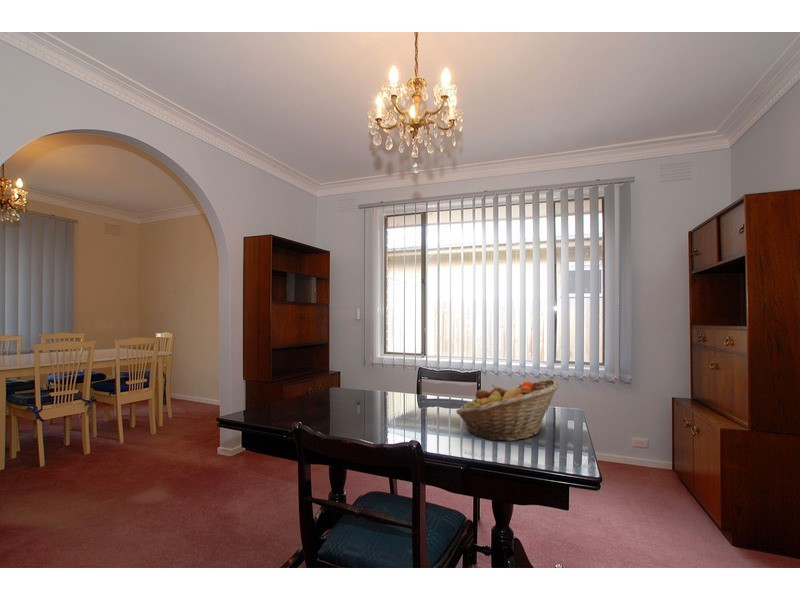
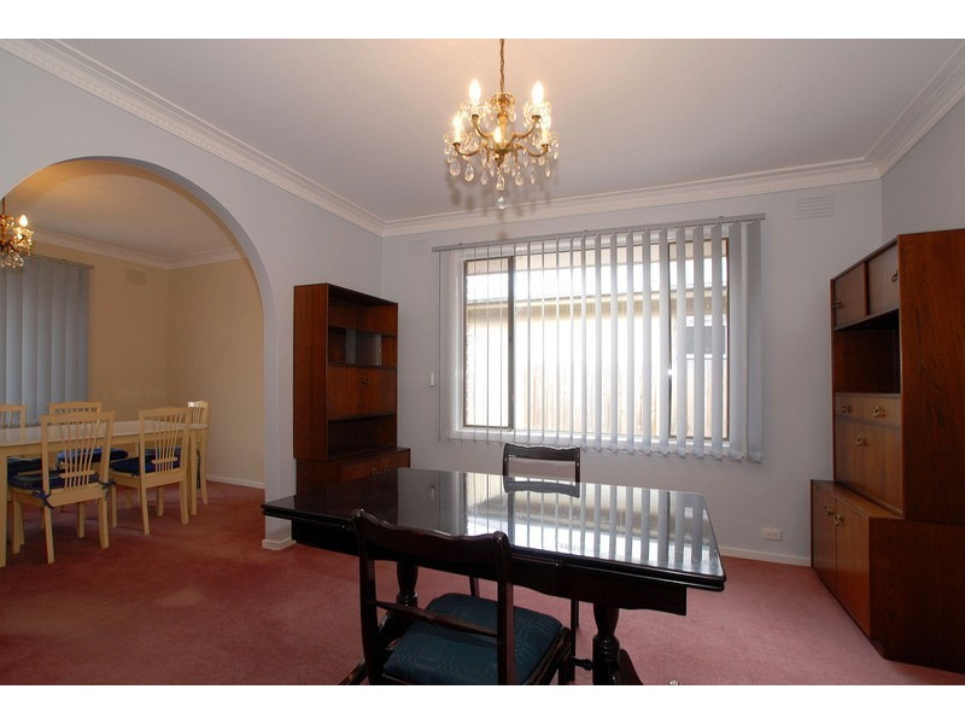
- fruit basket [455,378,560,442]
